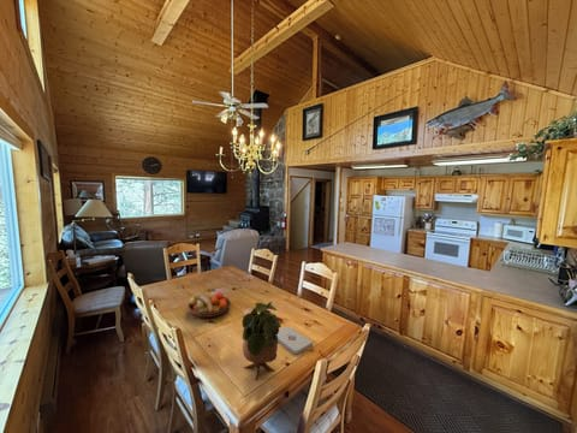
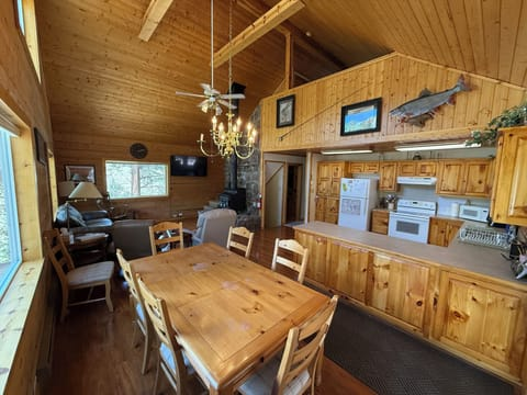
- potted plant [240,301,282,381]
- fruit bowl [186,291,232,319]
- notepad [276,325,314,355]
